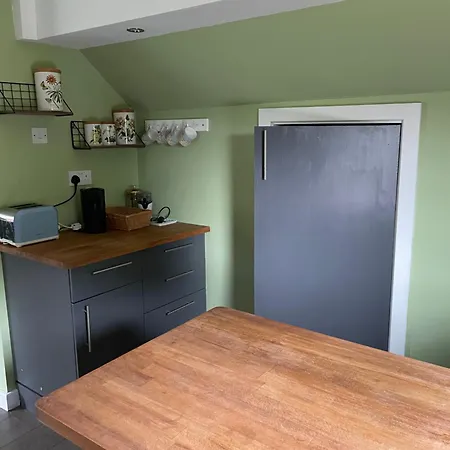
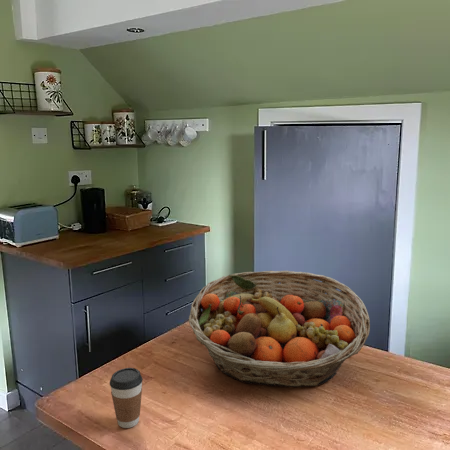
+ coffee cup [109,367,144,429]
+ fruit basket [188,270,371,388]
